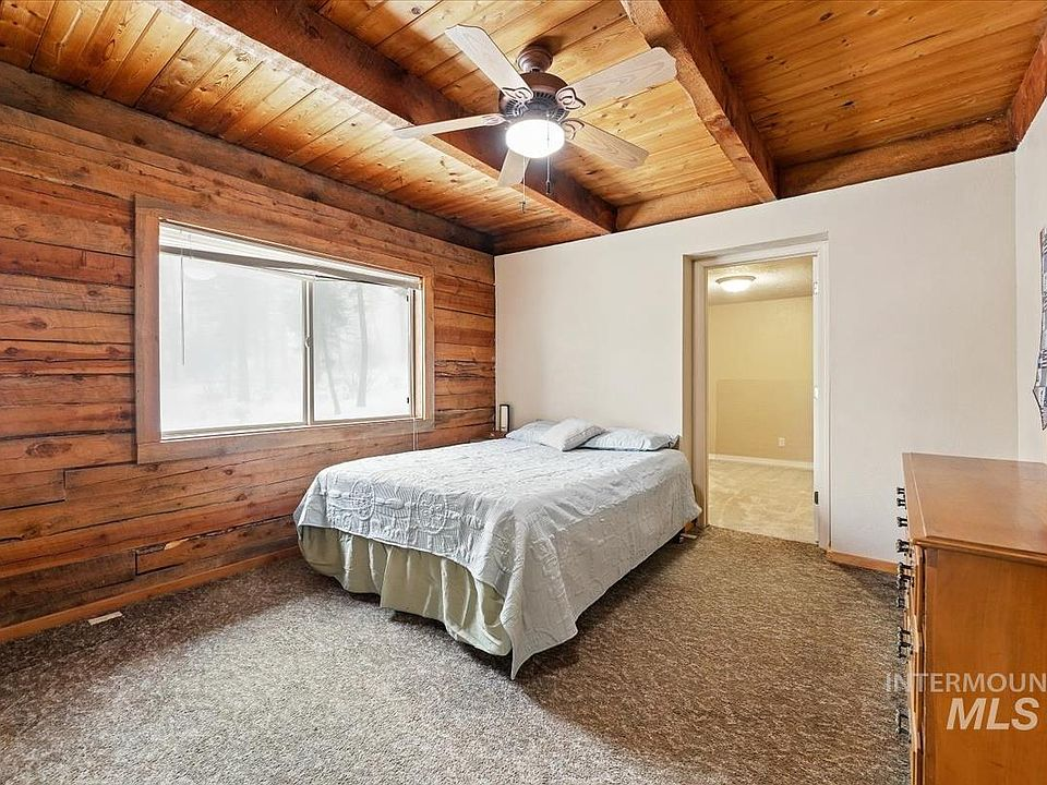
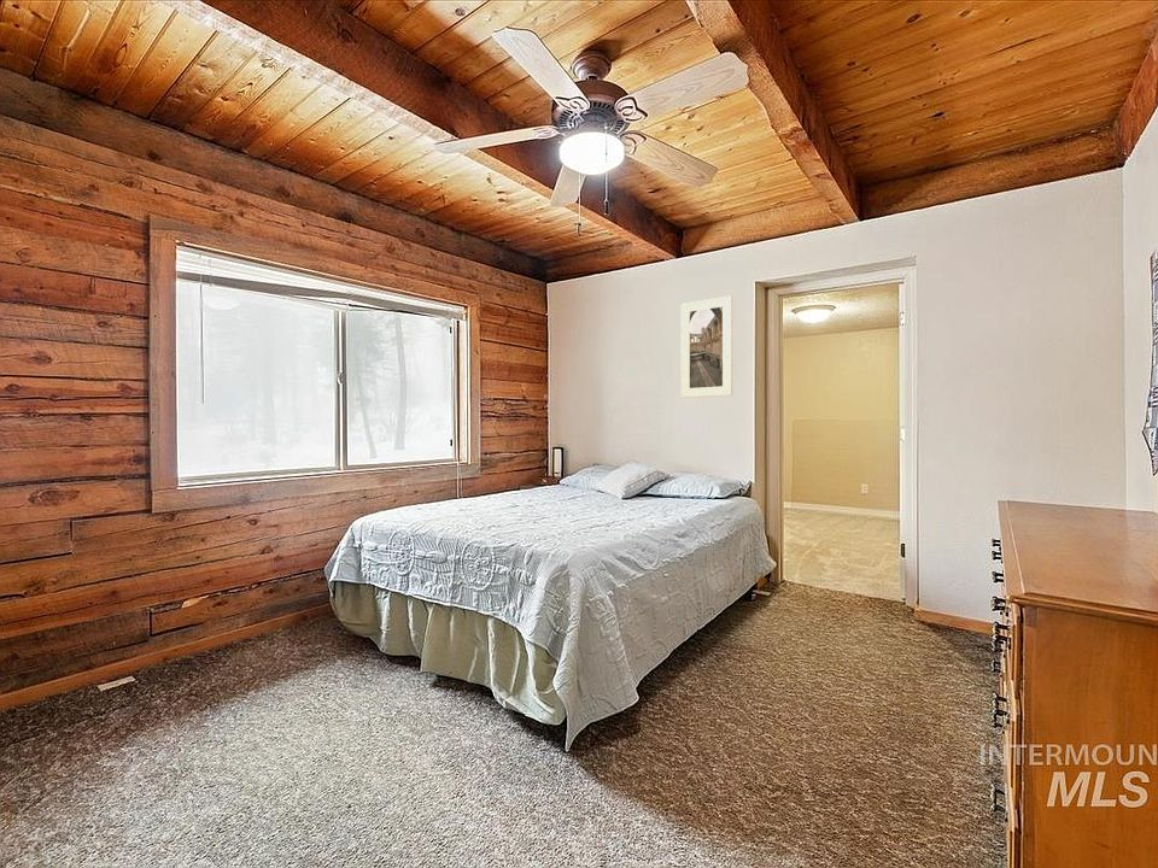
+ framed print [680,294,733,399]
